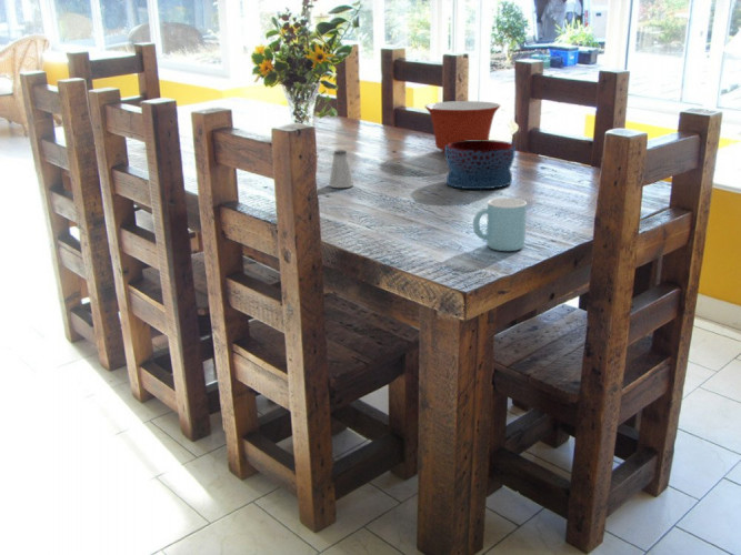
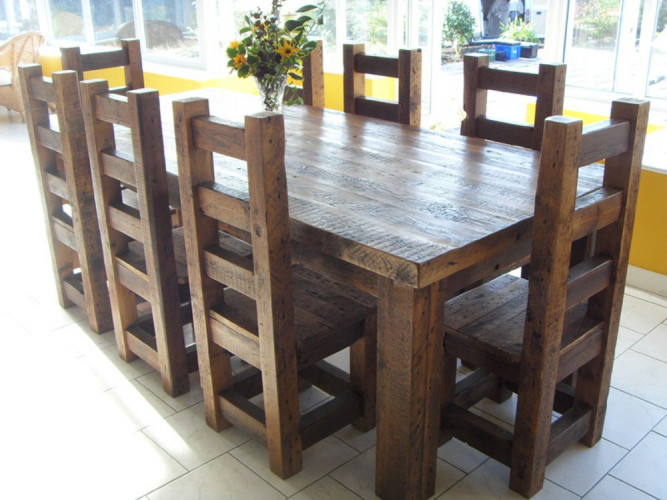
- mug [472,196,528,252]
- saltshaker [328,149,356,189]
- bowl [444,139,517,190]
- mixing bowl [423,100,501,155]
